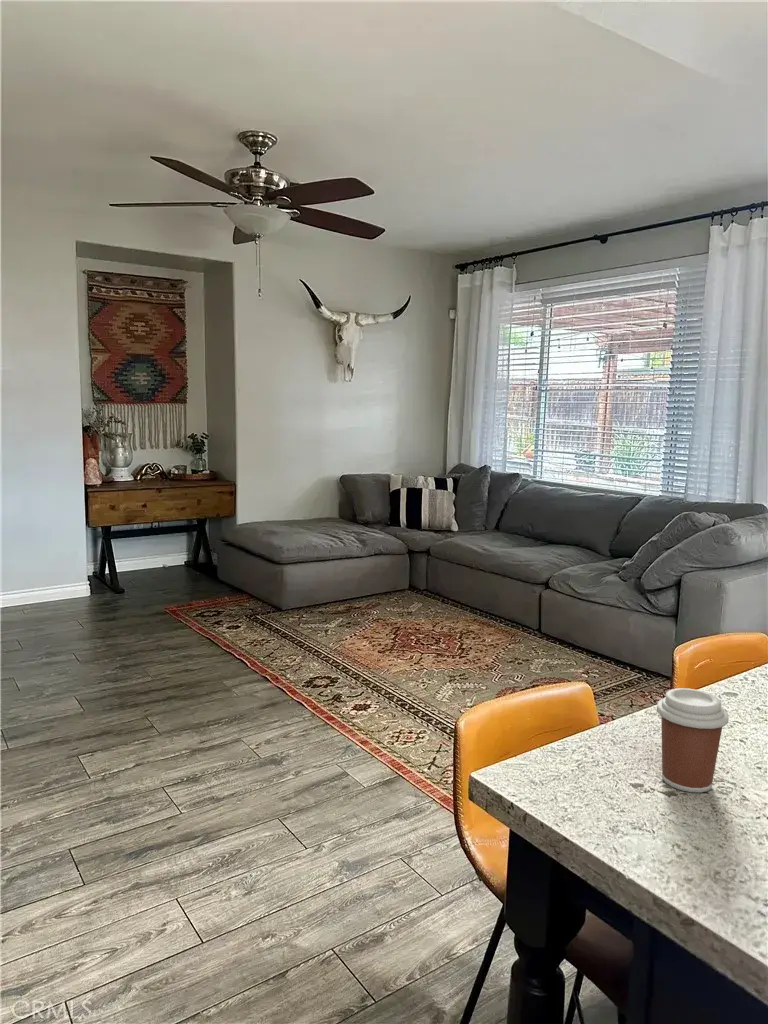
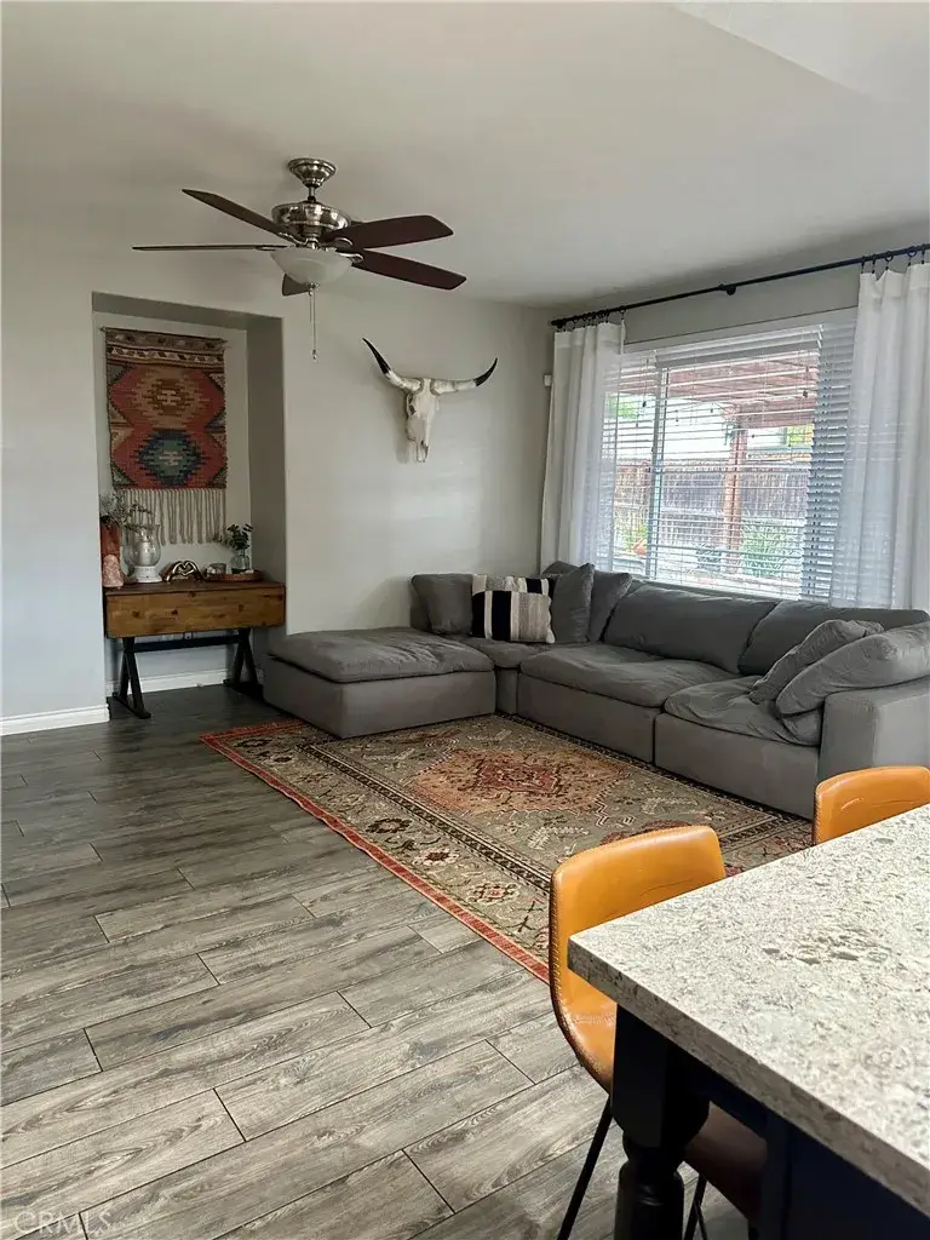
- coffee cup [656,687,730,794]
